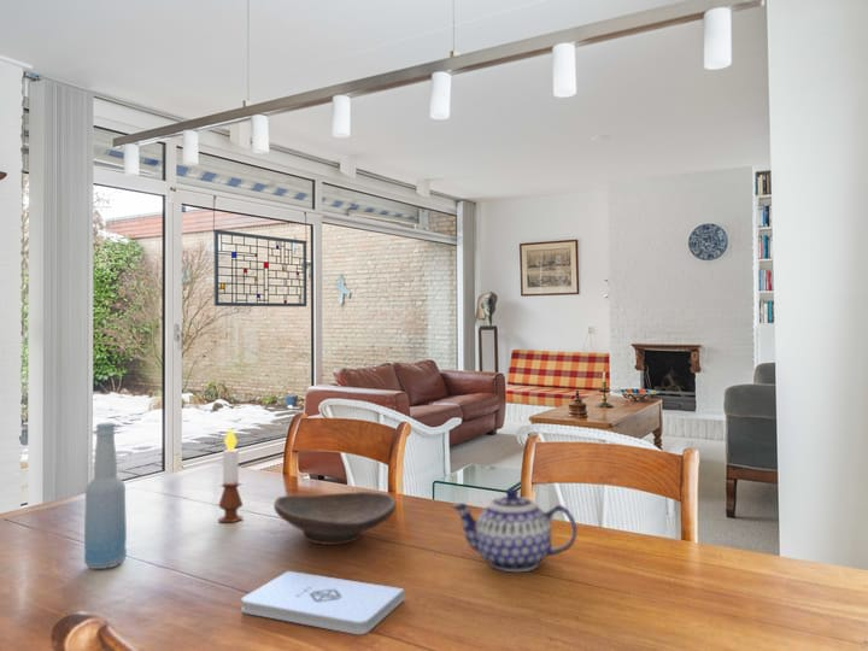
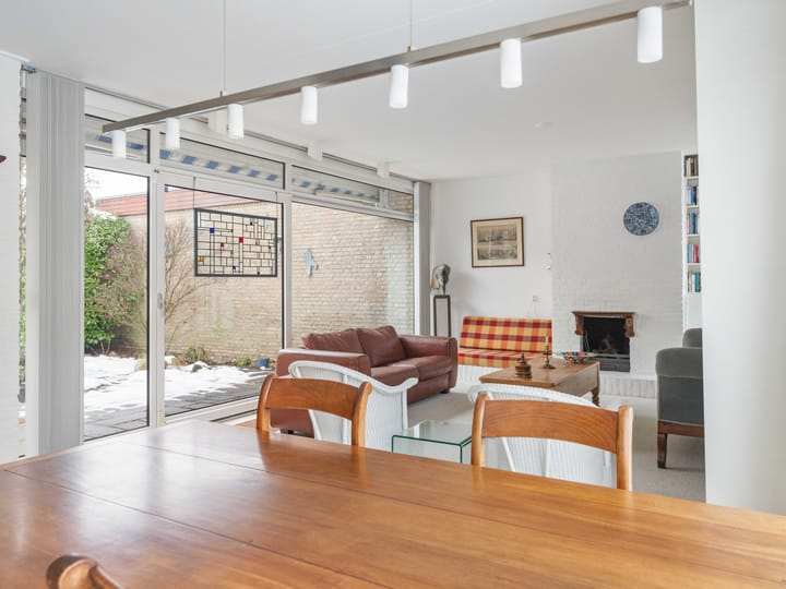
- decorative bowl [272,491,397,546]
- candle [217,426,245,523]
- bottle [83,422,128,570]
- notepad [241,570,405,635]
- teapot [451,487,579,573]
